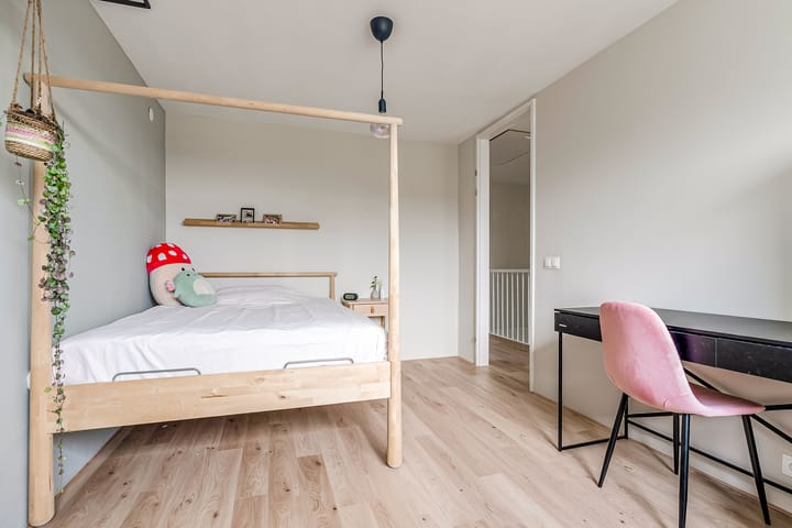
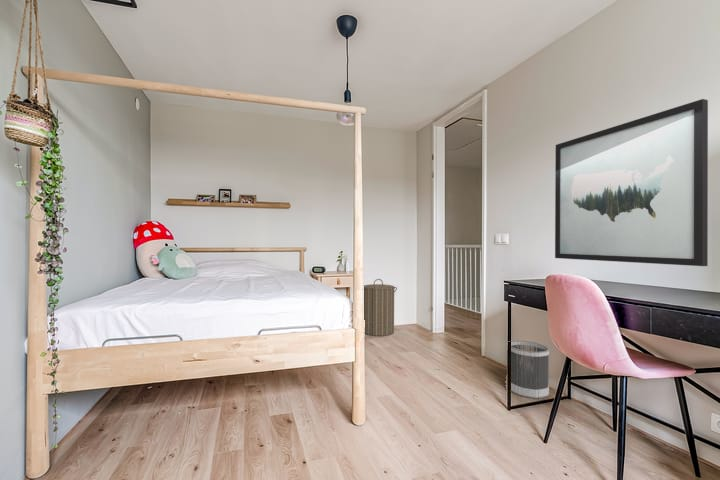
+ wall art [554,98,709,267]
+ wastebasket [506,339,550,400]
+ laundry hamper [363,278,398,337]
